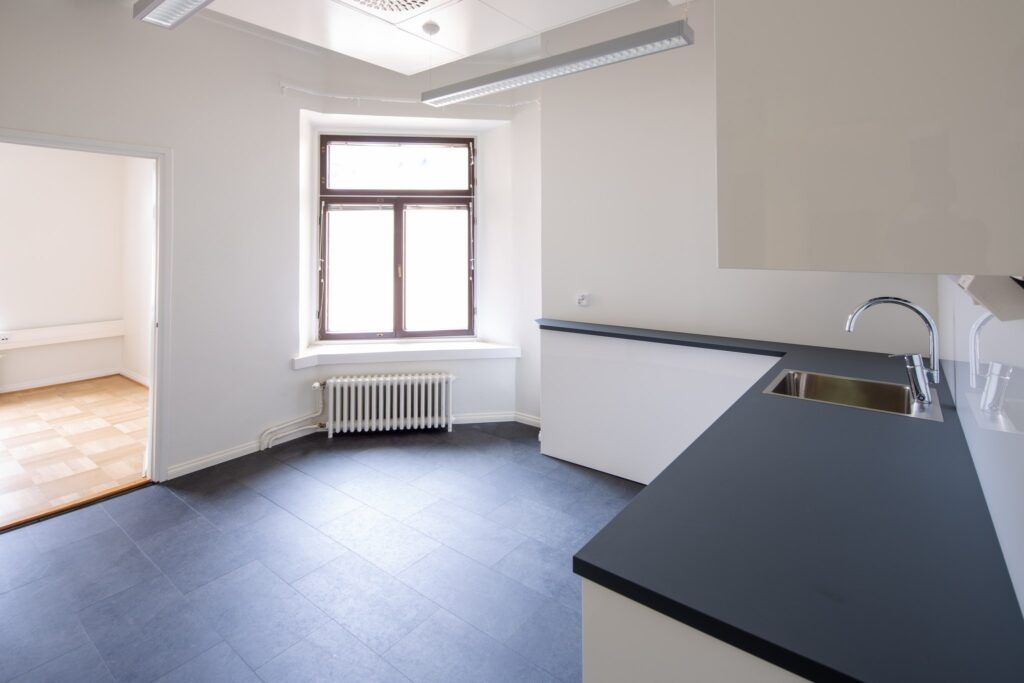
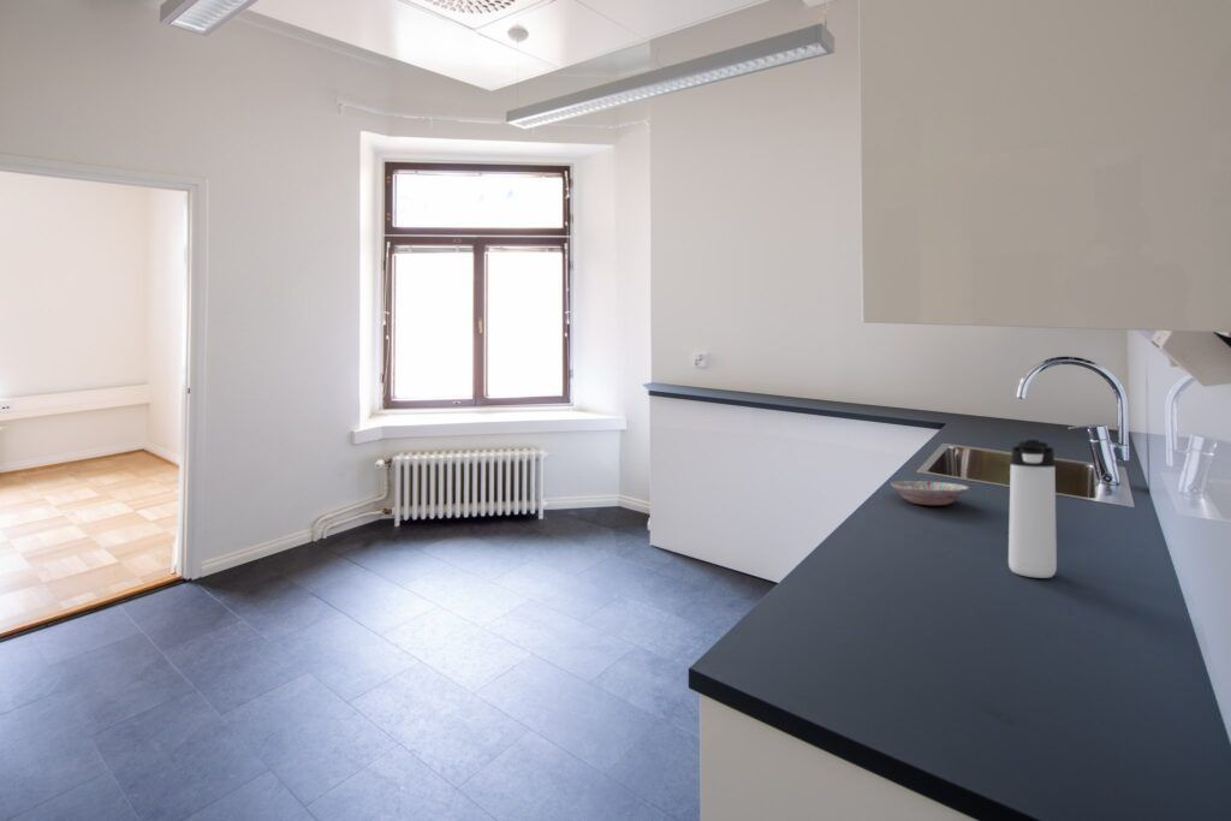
+ thermos bottle [1007,439,1058,579]
+ bowl [890,480,970,506]
